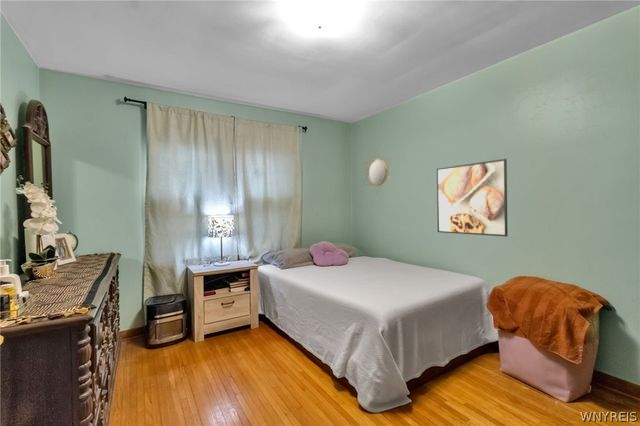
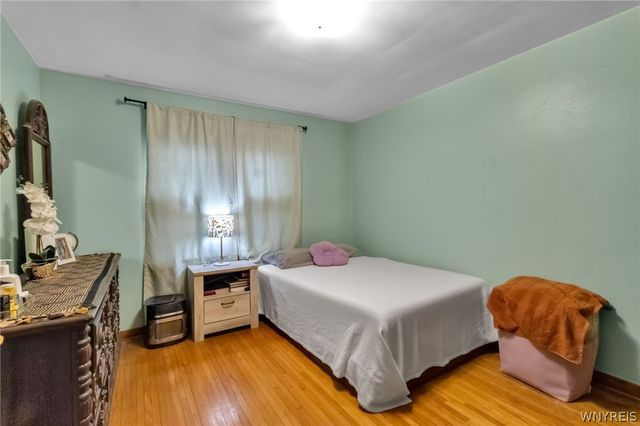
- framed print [436,158,509,237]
- home mirror [363,149,392,195]
